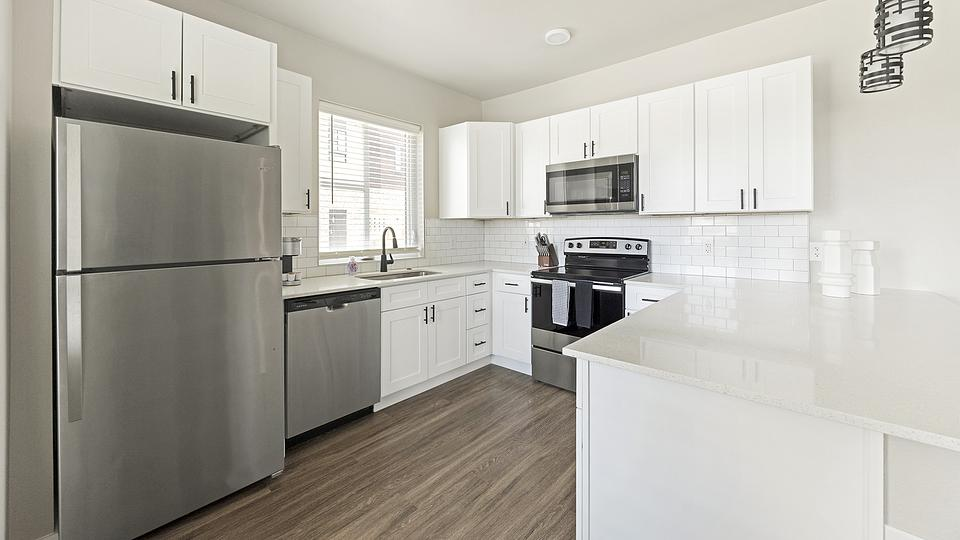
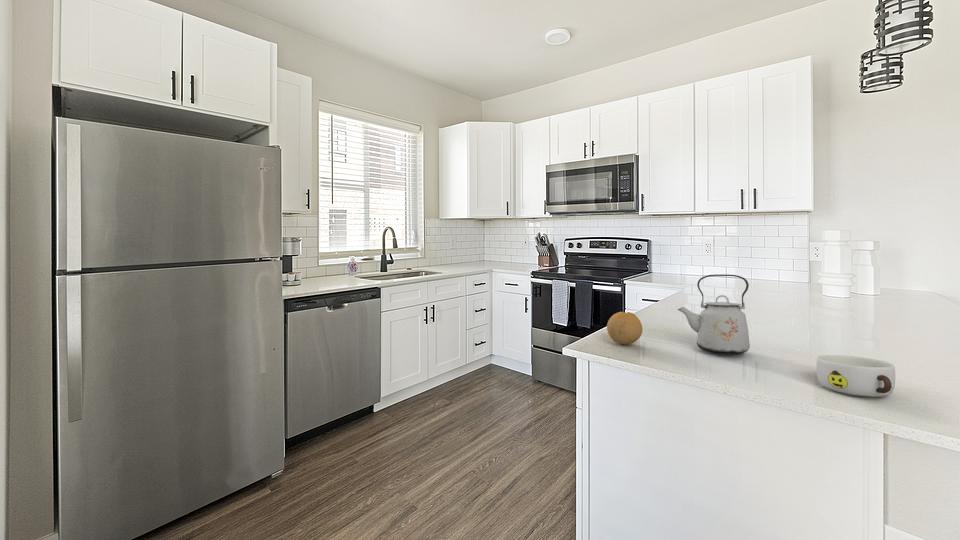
+ fruit [606,311,643,345]
+ bowl [815,354,896,398]
+ kettle [677,274,751,356]
